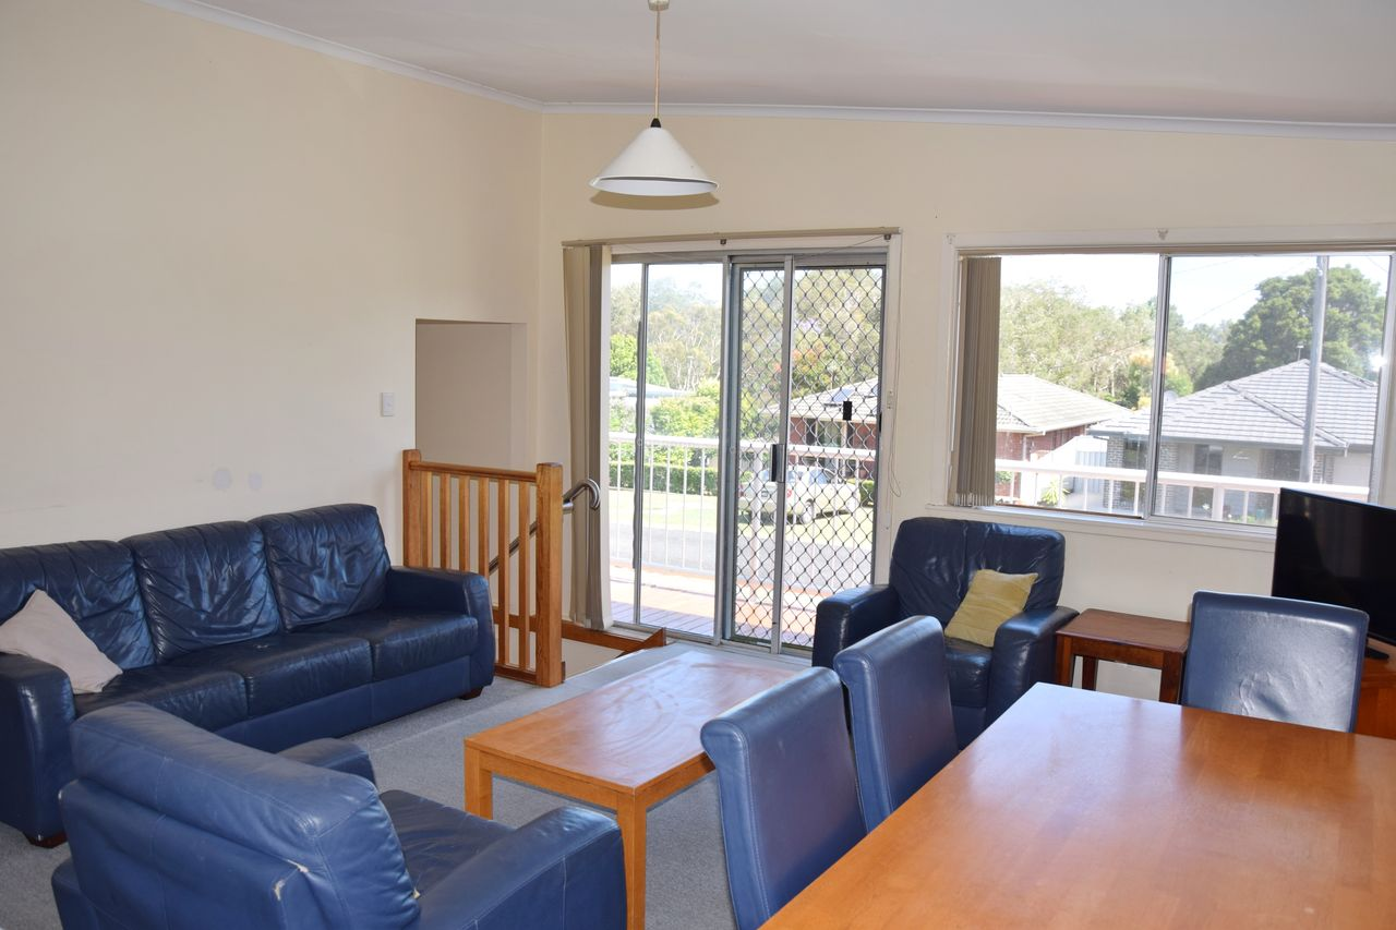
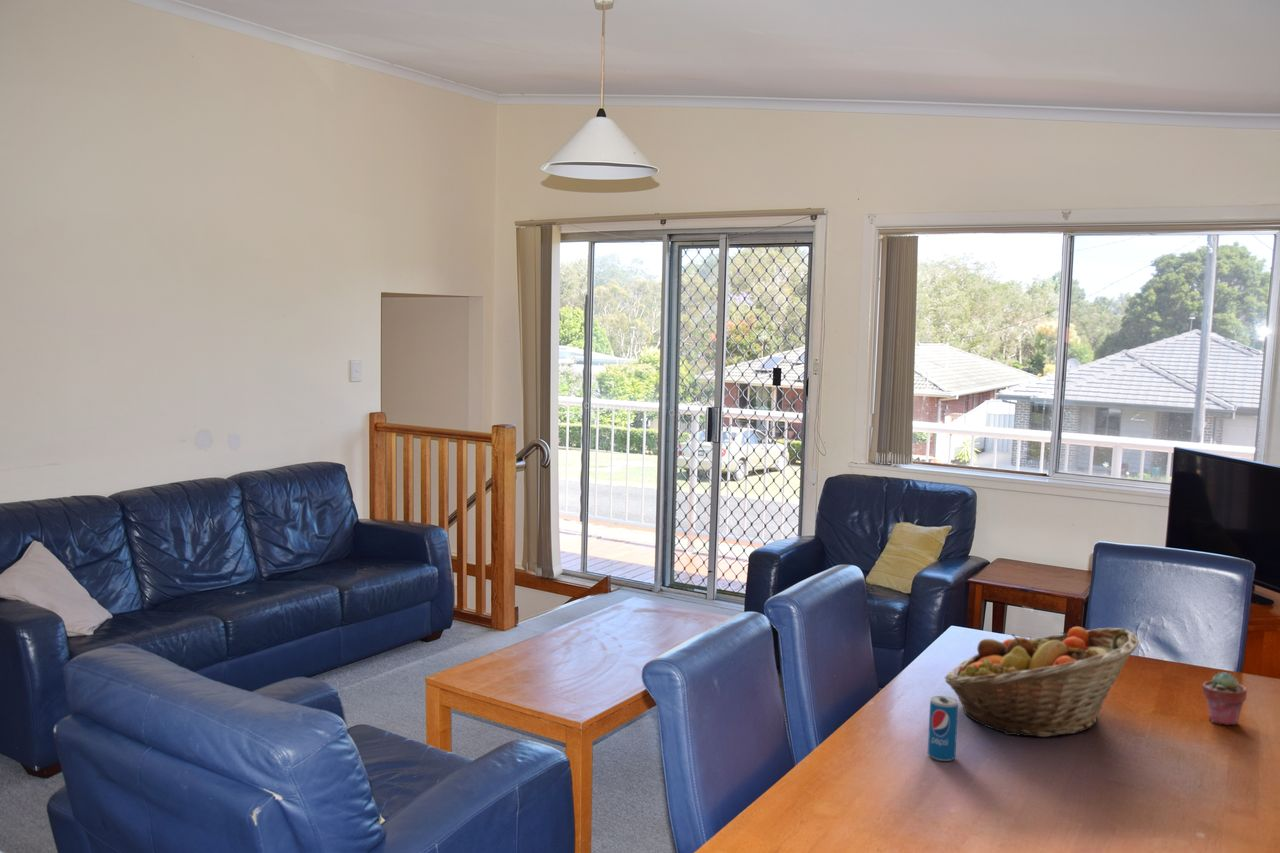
+ fruit basket [944,626,1140,738]
+ potted succulent [1201,671,1248,726]
+ beverage can [927,695,959,762]
